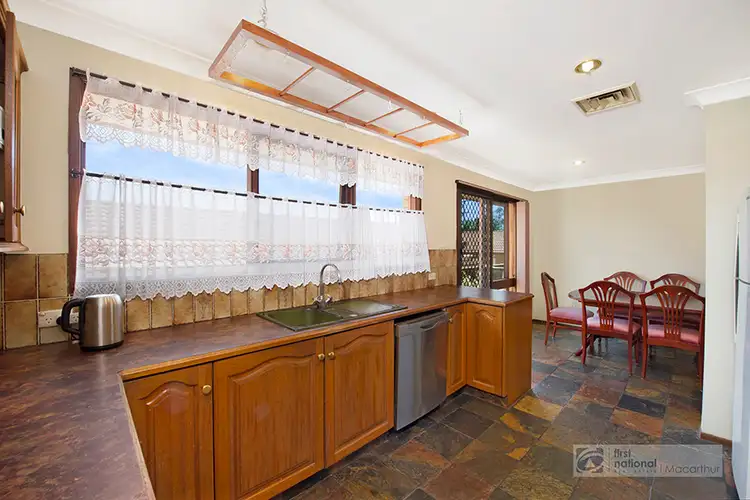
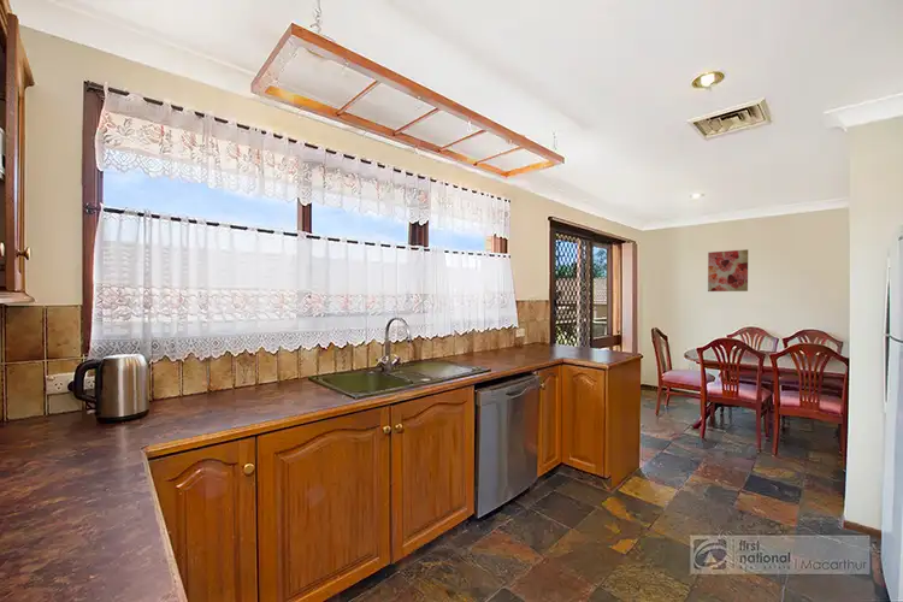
+ wall art [707,248,749,293]
